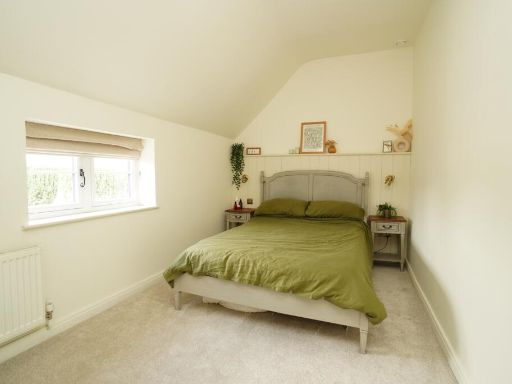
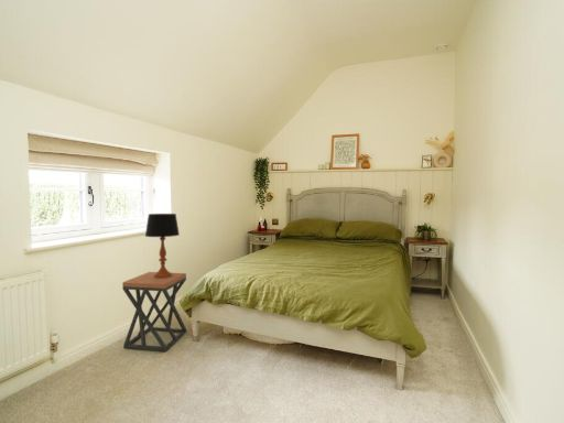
+ table lamp [144,213,181,279]
+ stool [121,271,187,352]
